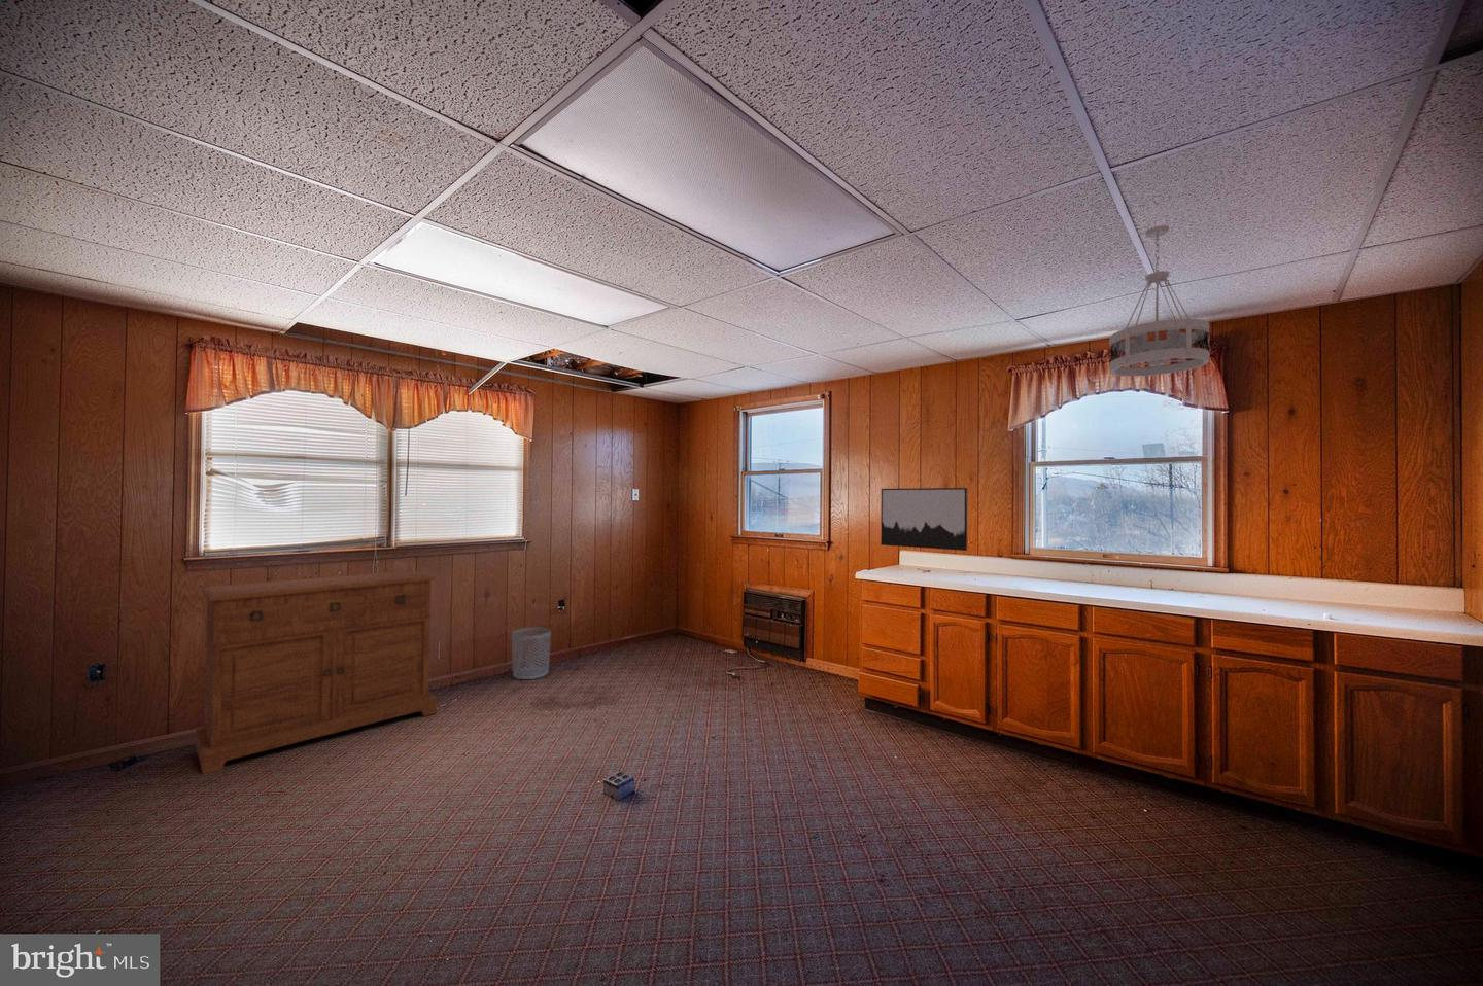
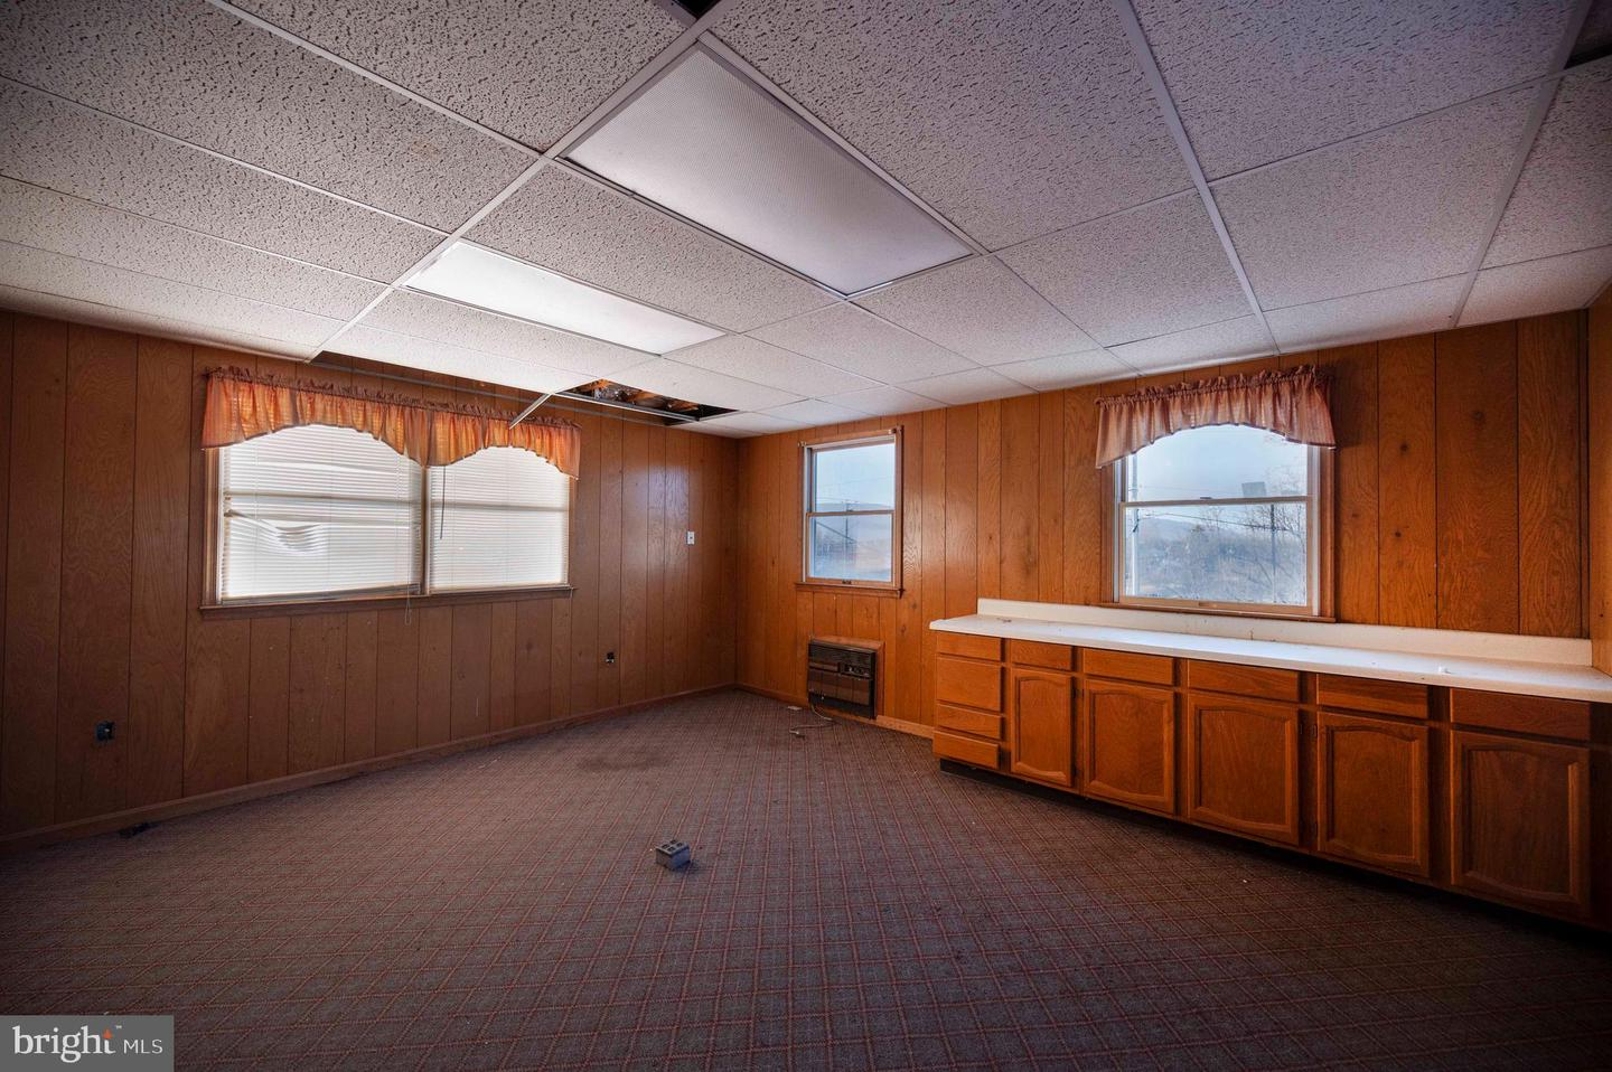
- wall art [880,486,968,551]
- ceiling light fixture [1109,224,1211,377]
- sideboard [194,569,438,775]
- waste bin [511,627,552,680]
